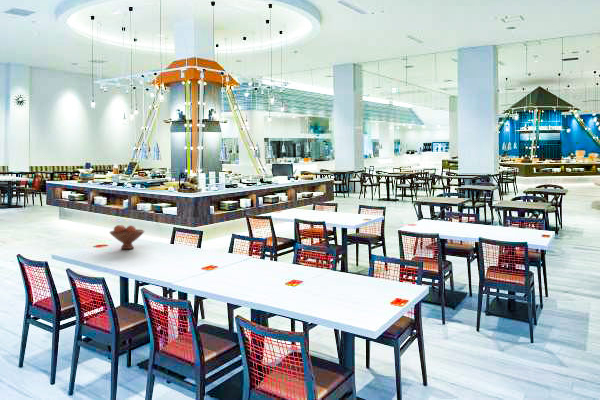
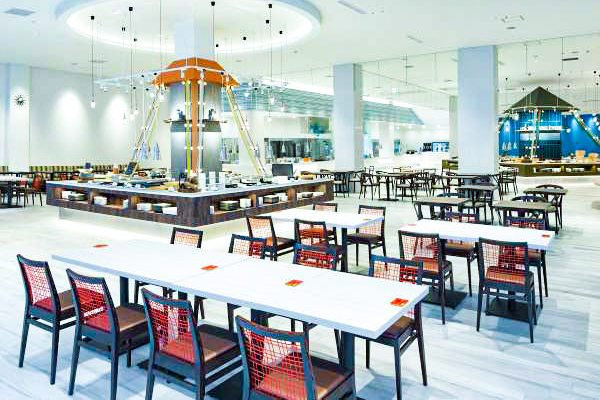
- fruit bowl [109,224,145,250]
